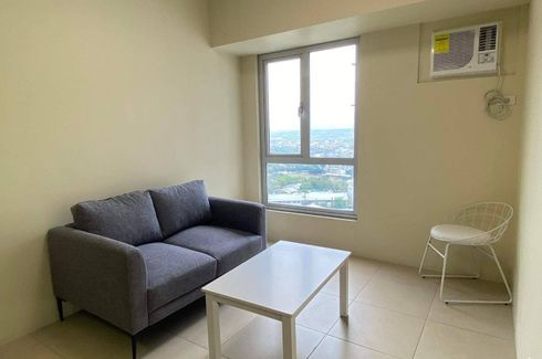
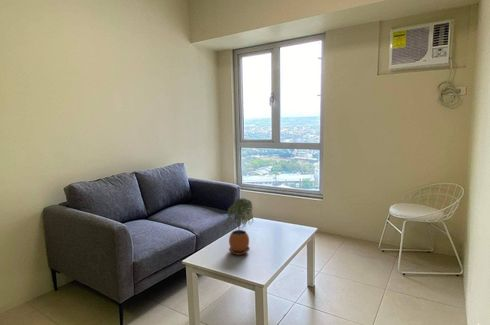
+ potted plant [225,198,255,256]
